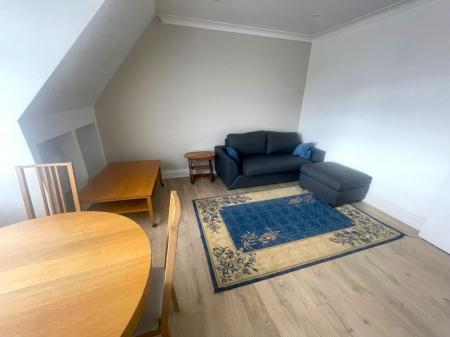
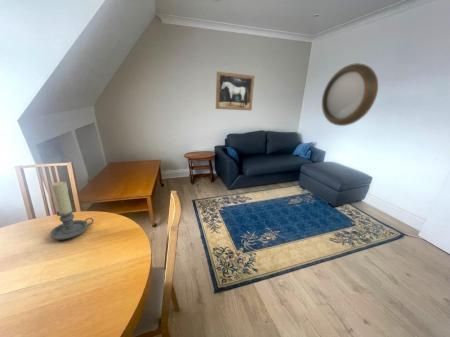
+ wall art [215,71,255,112]
+ home mirror [321,62,379,127]
+ candle holder [49,181,94,241]
